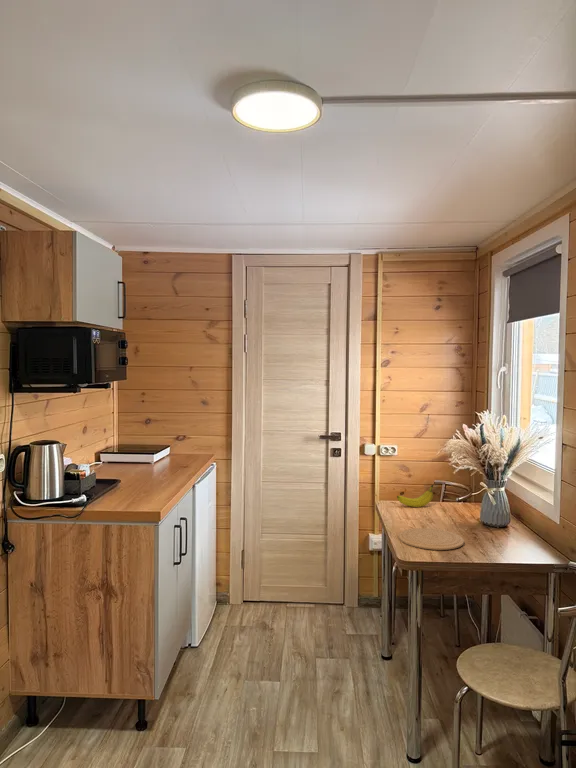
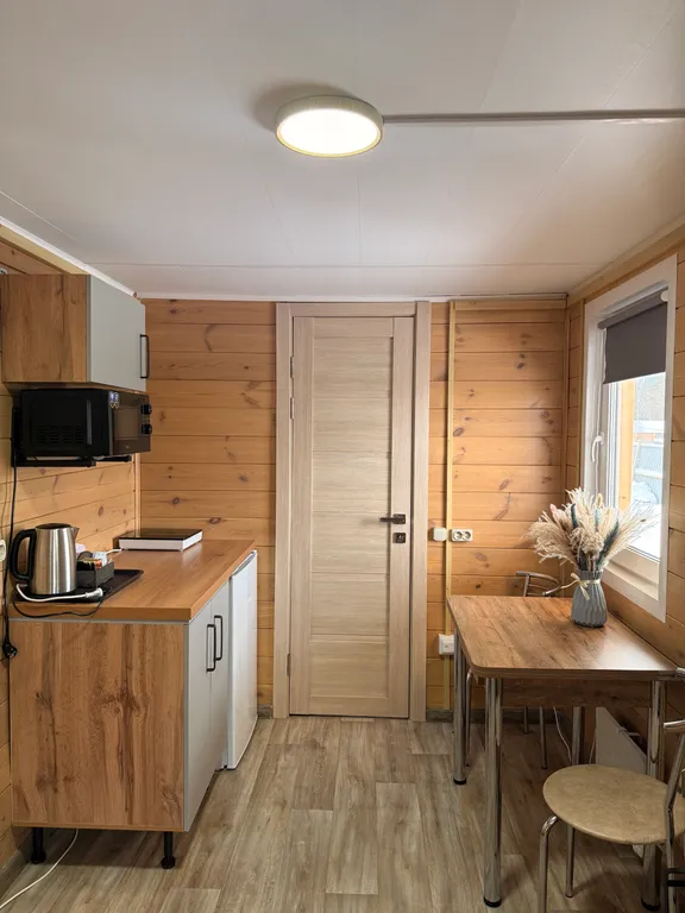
- fruit [396,483,435,508]
- plate [397,527,465,551]
